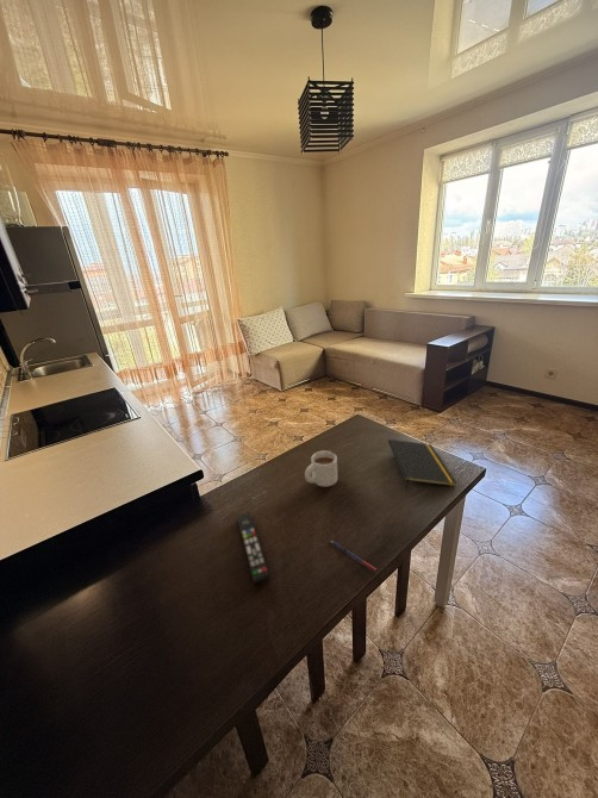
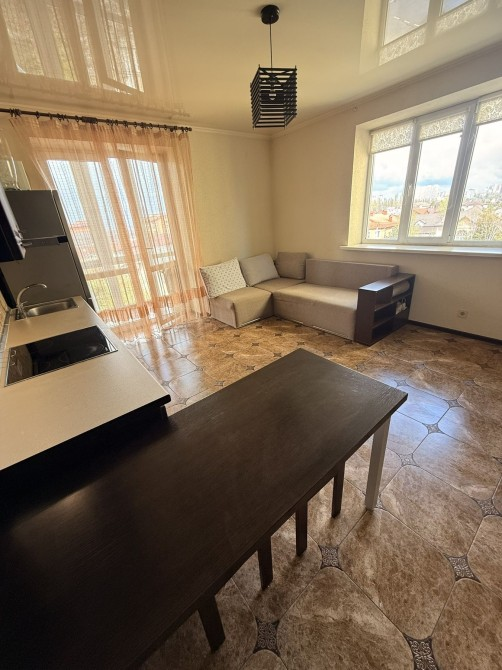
- mug [304,450,338,487]
- pen [329,540,378,573]
- remote control [236,511,270,585]
- notepad [387,438,459,491]
